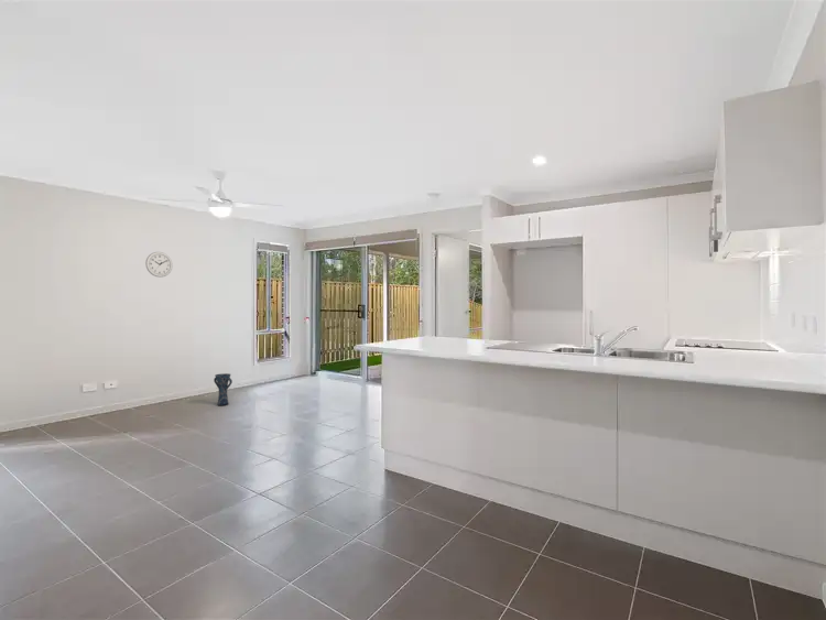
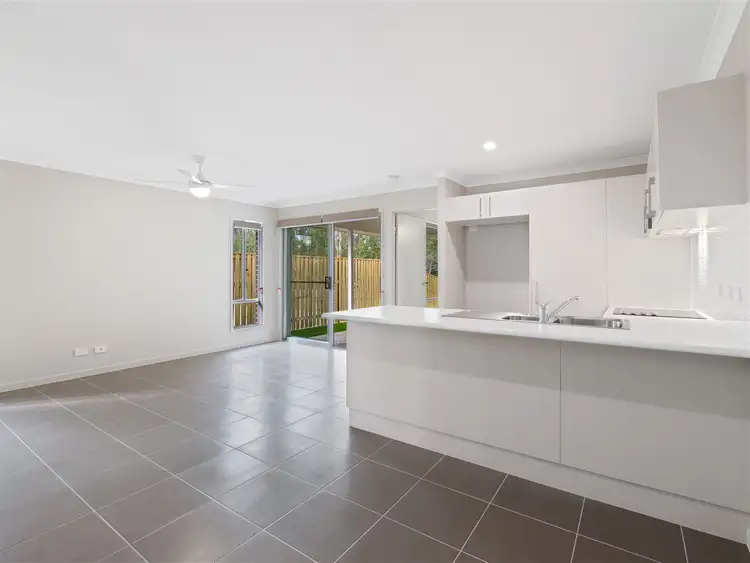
- vase [213,372,233,406]
- wall clock [144,251,173,279]
